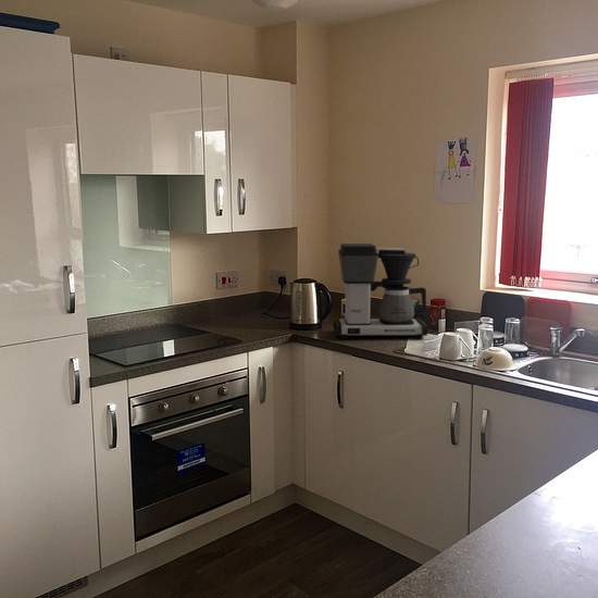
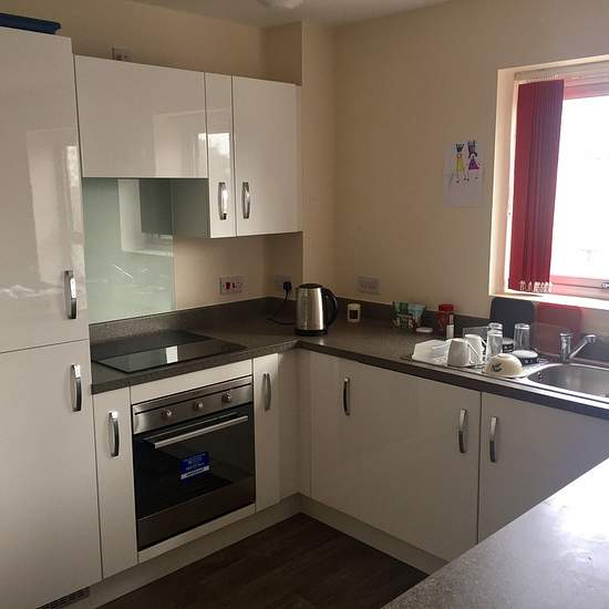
- coffee maker [333,242,428,340]
